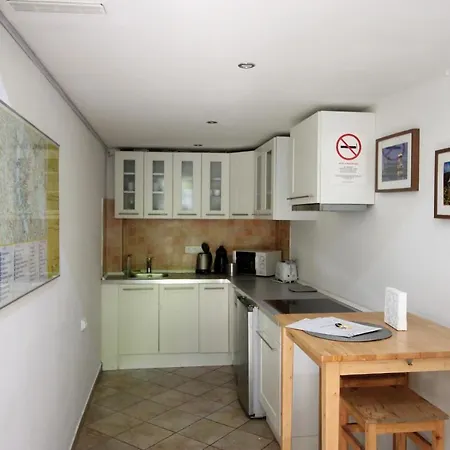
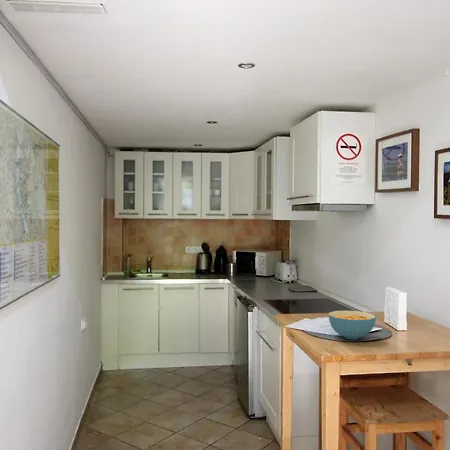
+ cereal bowl [328,310,377,340]
